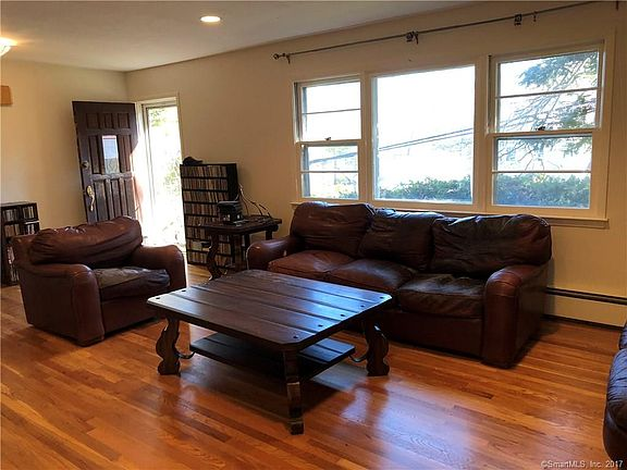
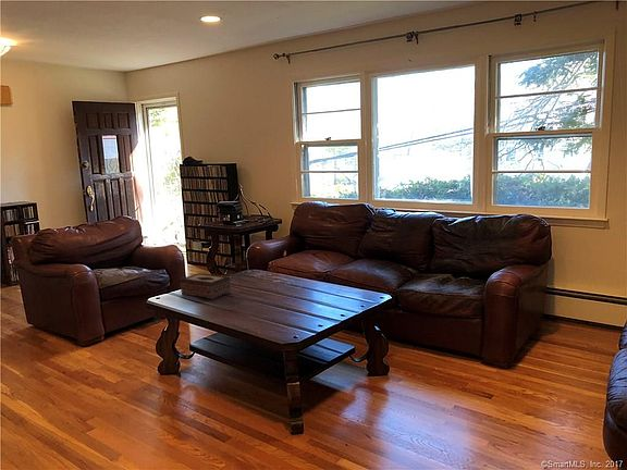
+ tissue box [180,272,232,300]
